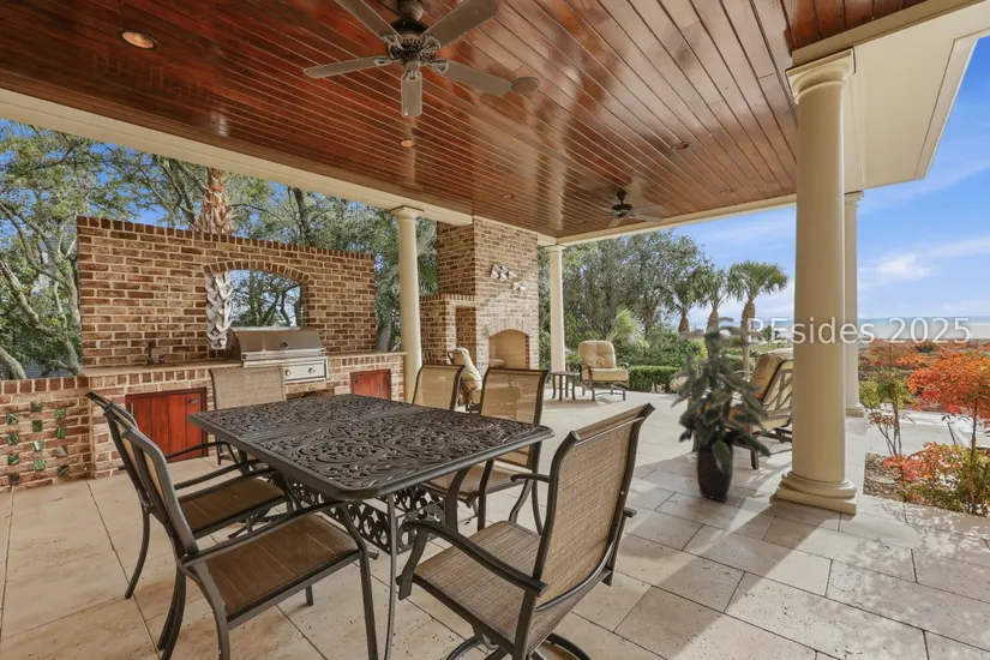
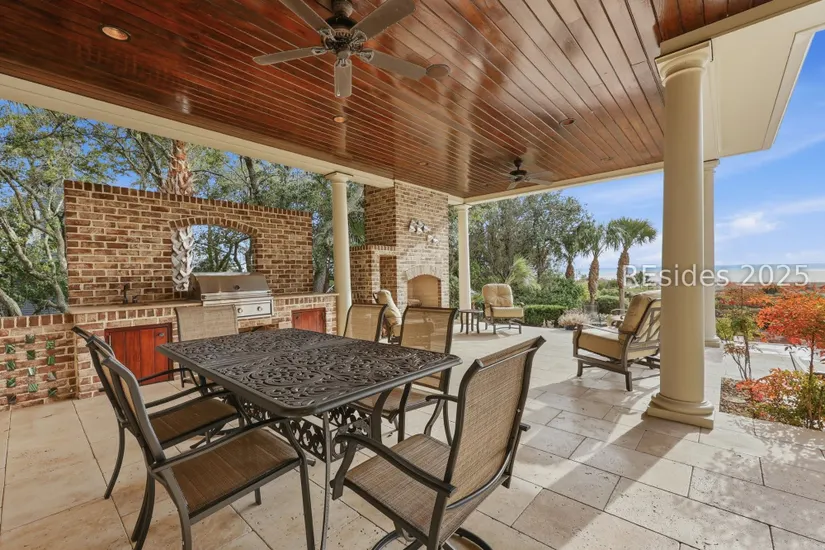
- indoor plant [667,316,772,503]
